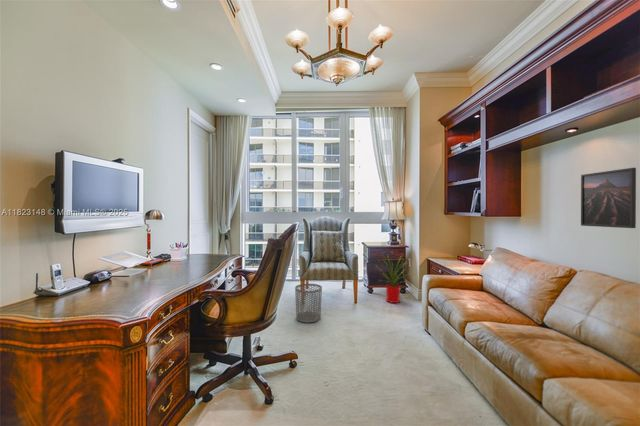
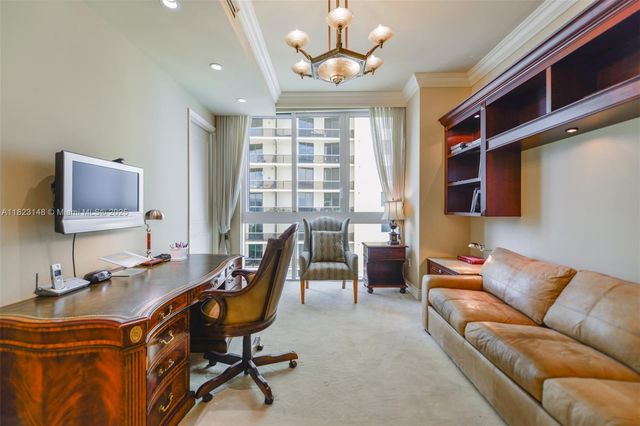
- house plant [376,249,412,304]
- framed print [580,167,637,229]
- waste bin [294,283,323,324]
